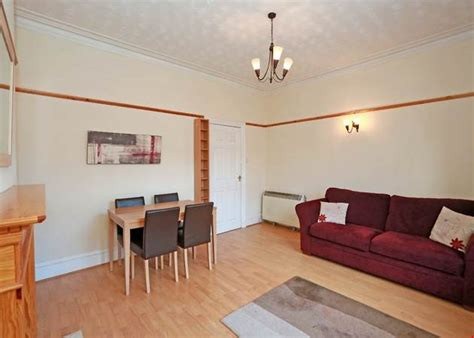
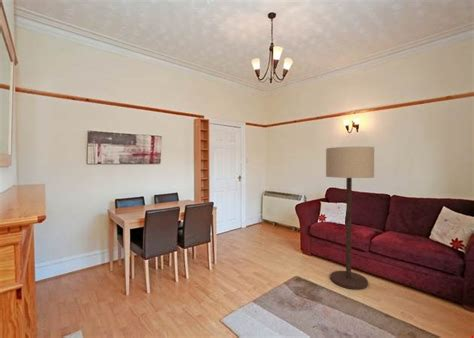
+ floor lamp [325,146,375,290]
